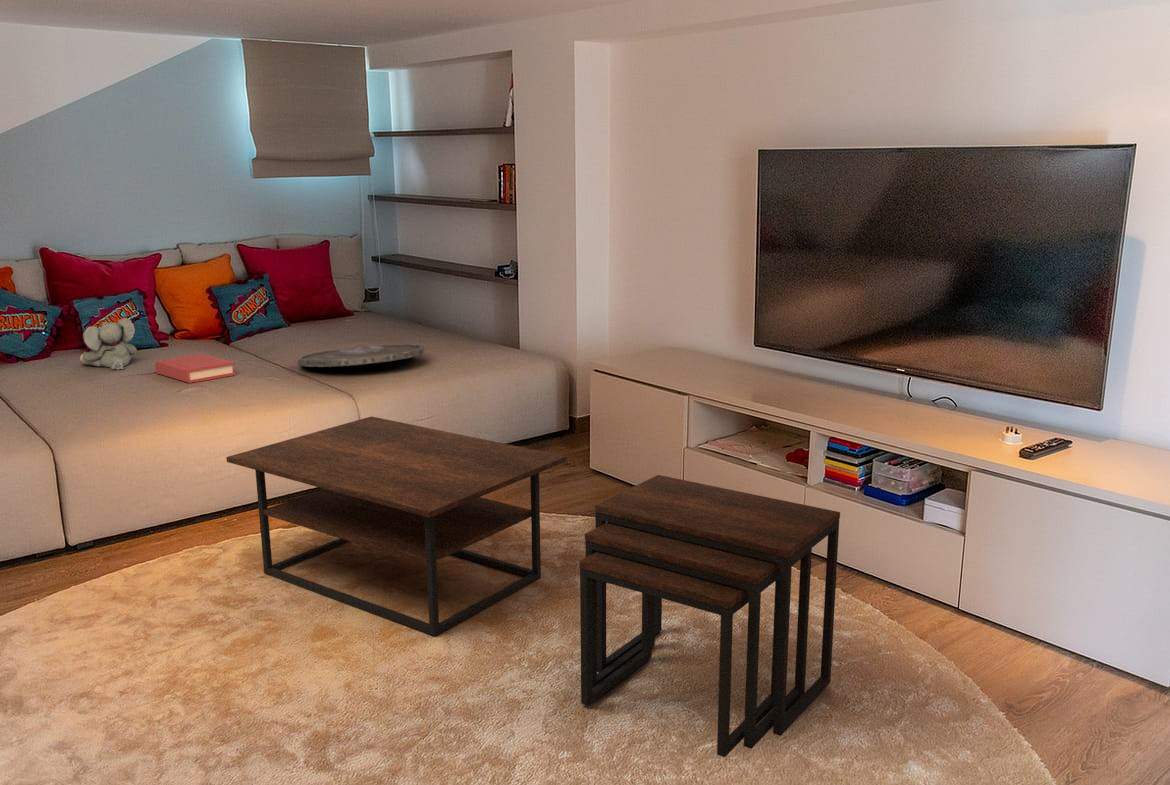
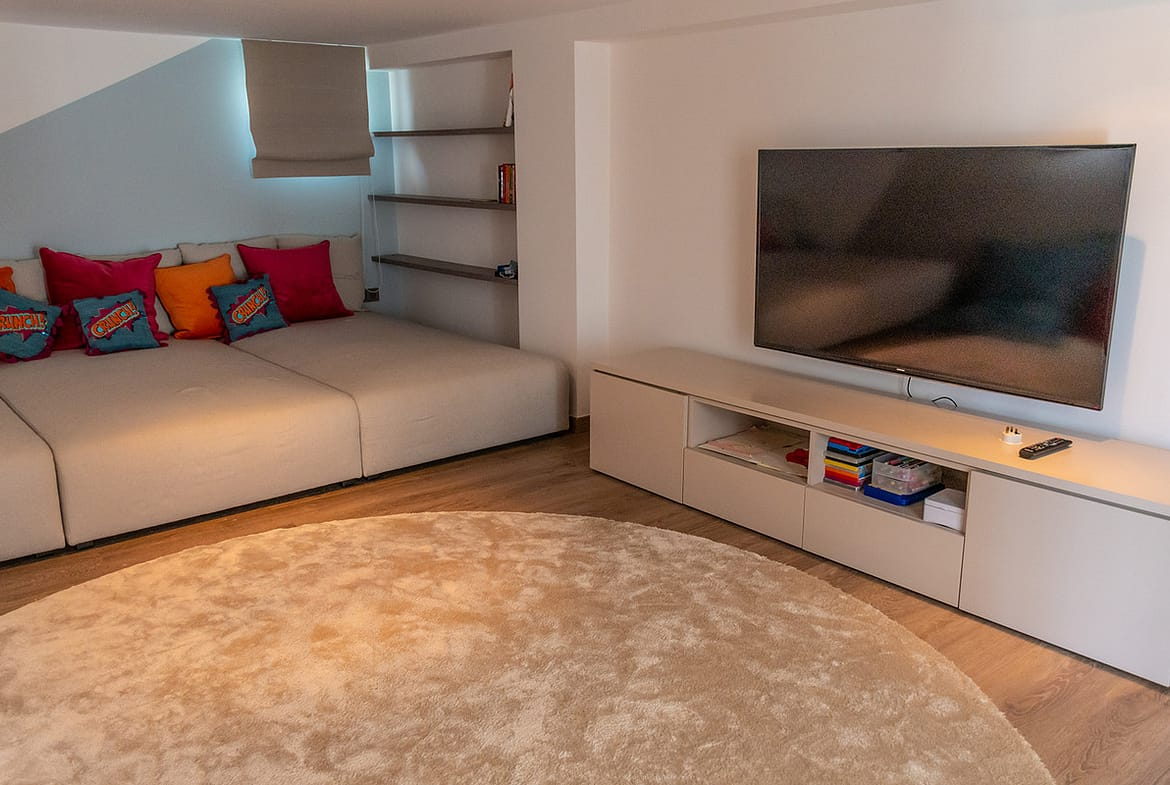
- plush elephant [79,317,138,371]
- hardback book [154,353,236,384]
- coffee table [225,415,841,758]
- serving tray [297,343,425,368]
